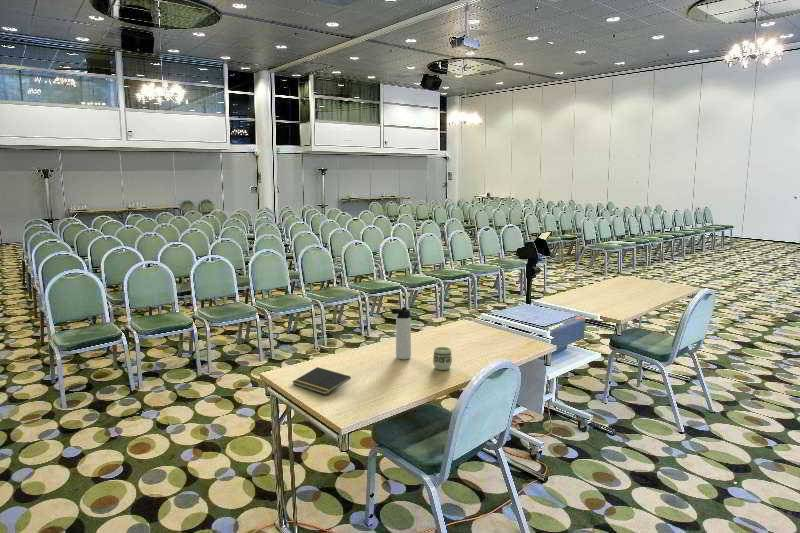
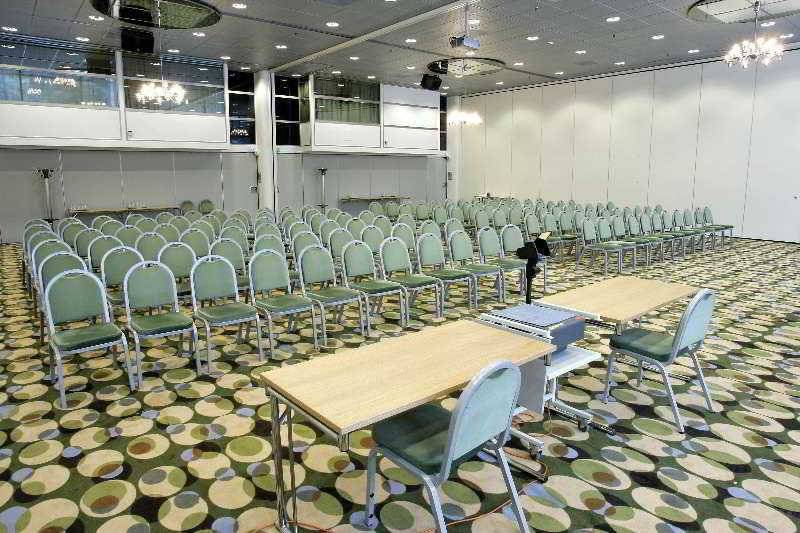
- notepad [291,366,352,396]
- cup [432,346,453,371]
- thermos bottle [389,306,412,361]
